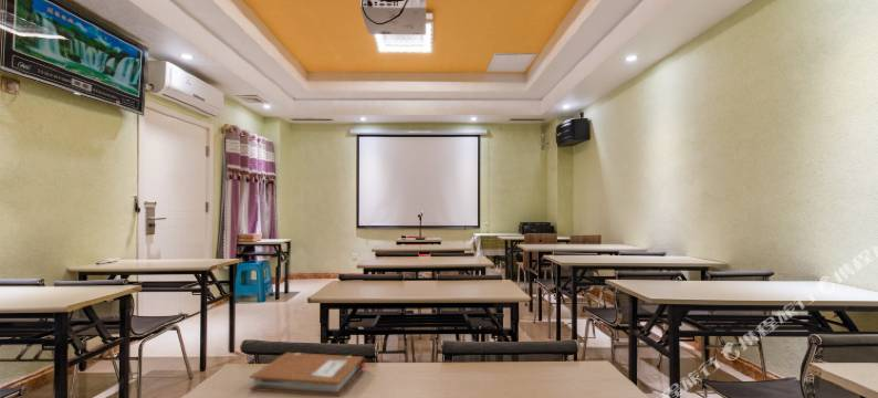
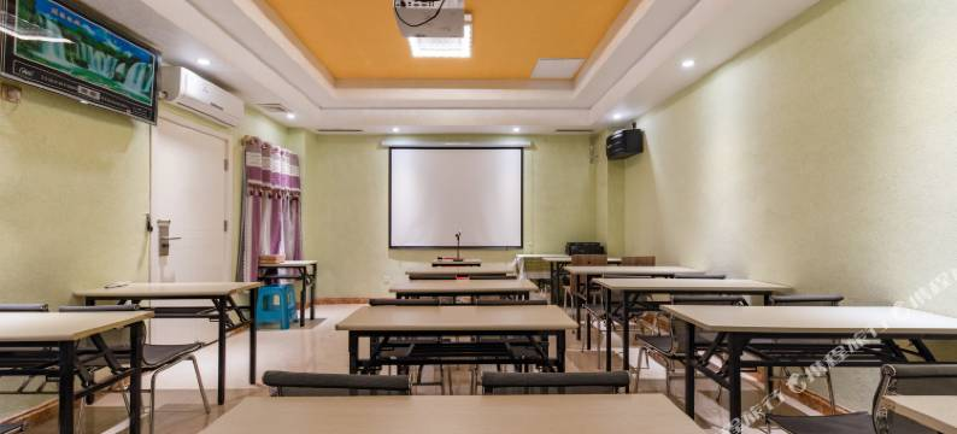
- notebook [249,352,367,398]
